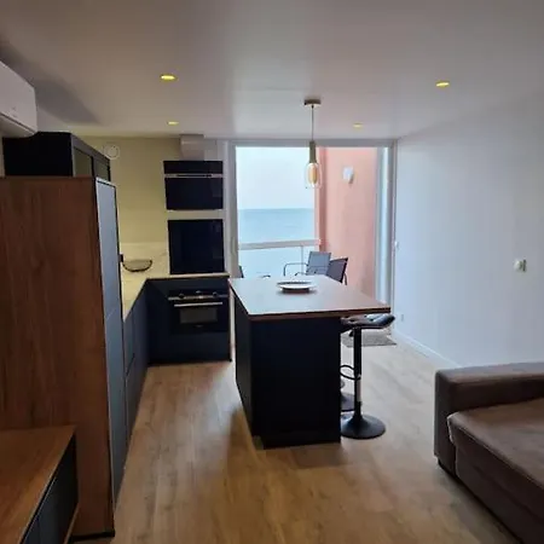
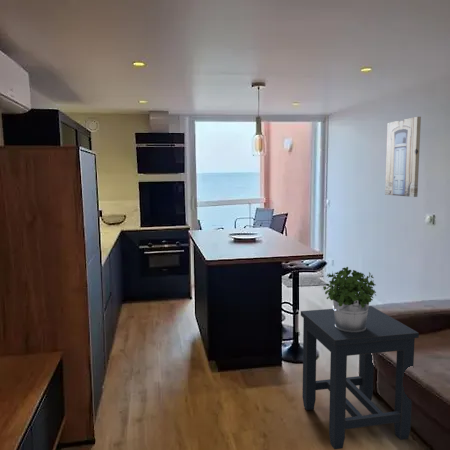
+ potted plant [321,266,377,333]
+ wall art [384,116,422,198]
+ side table [300,305,420,450]
